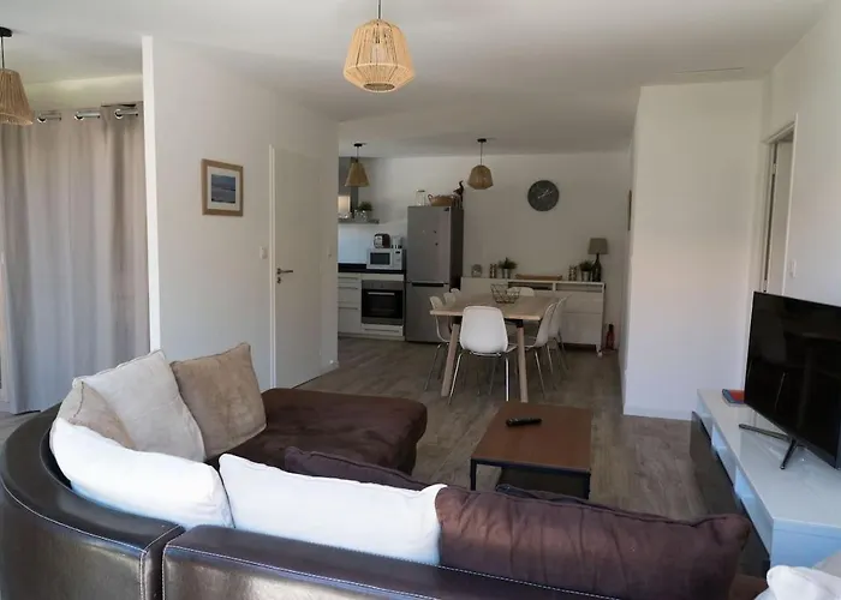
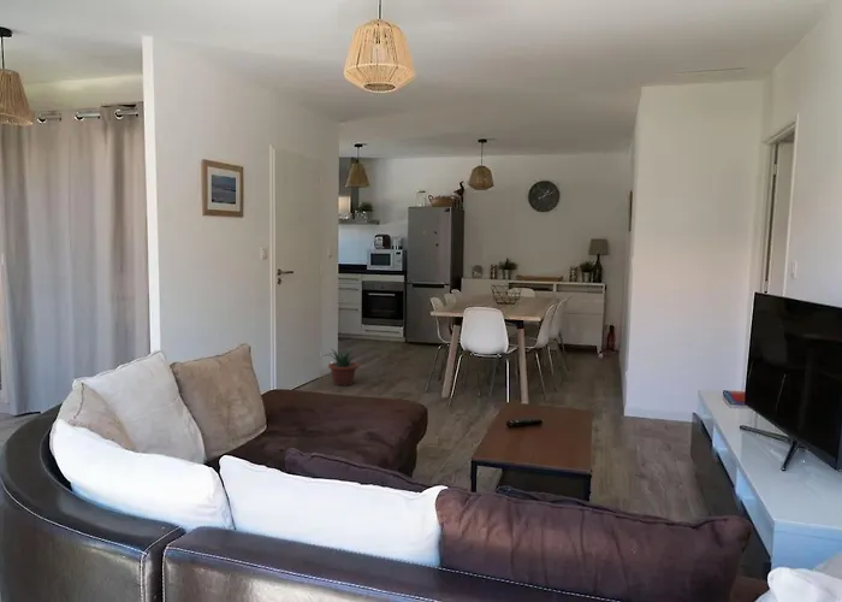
+ potted plant [322,347,360,386]
